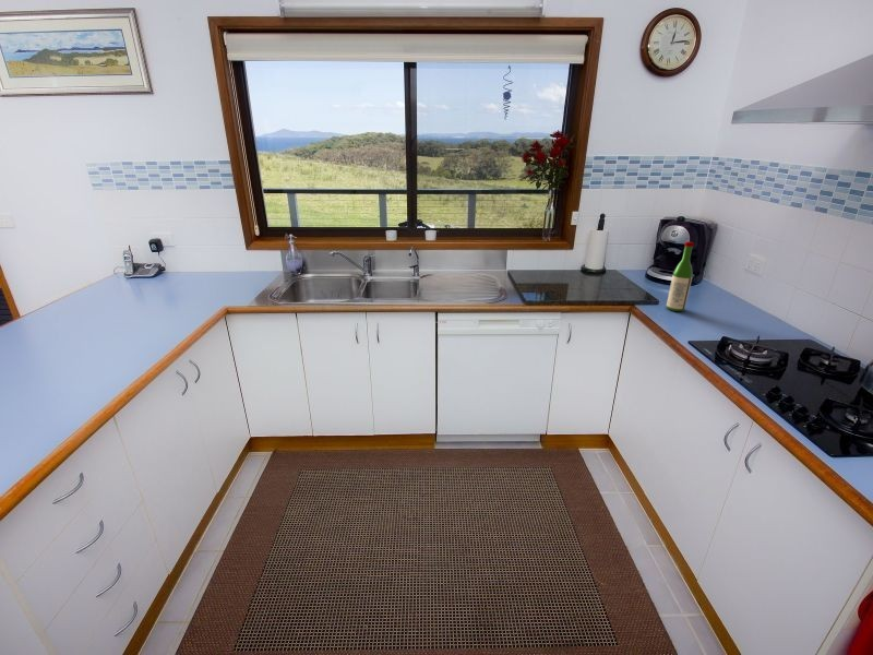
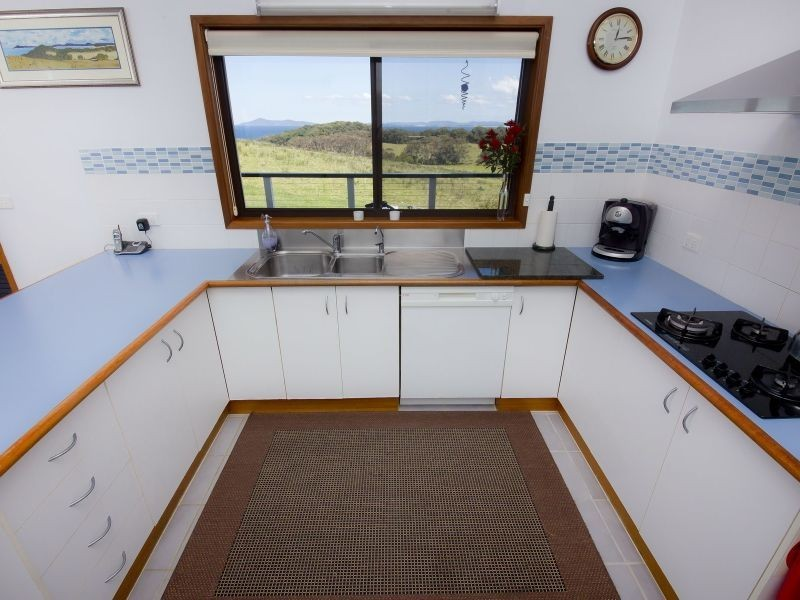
- wine bottle [666,241,695,312]
